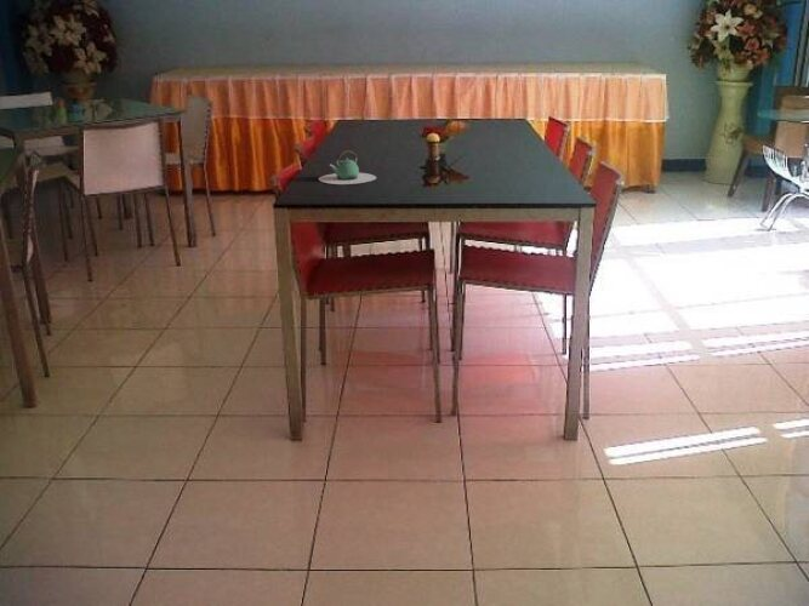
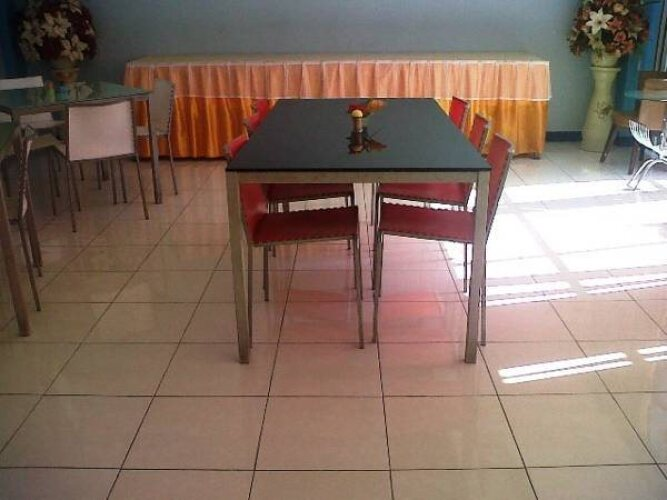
- teapot [318,149,377,185]
